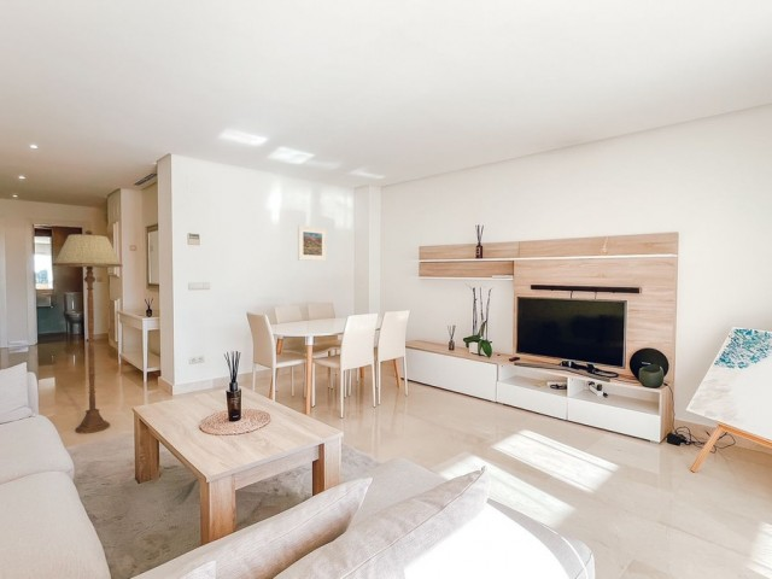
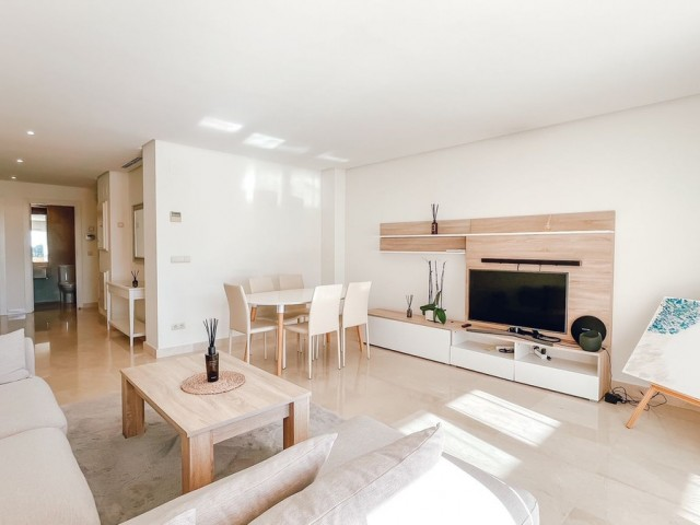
- floor lamp [52,229,123,434]
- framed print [297,224,328,262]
